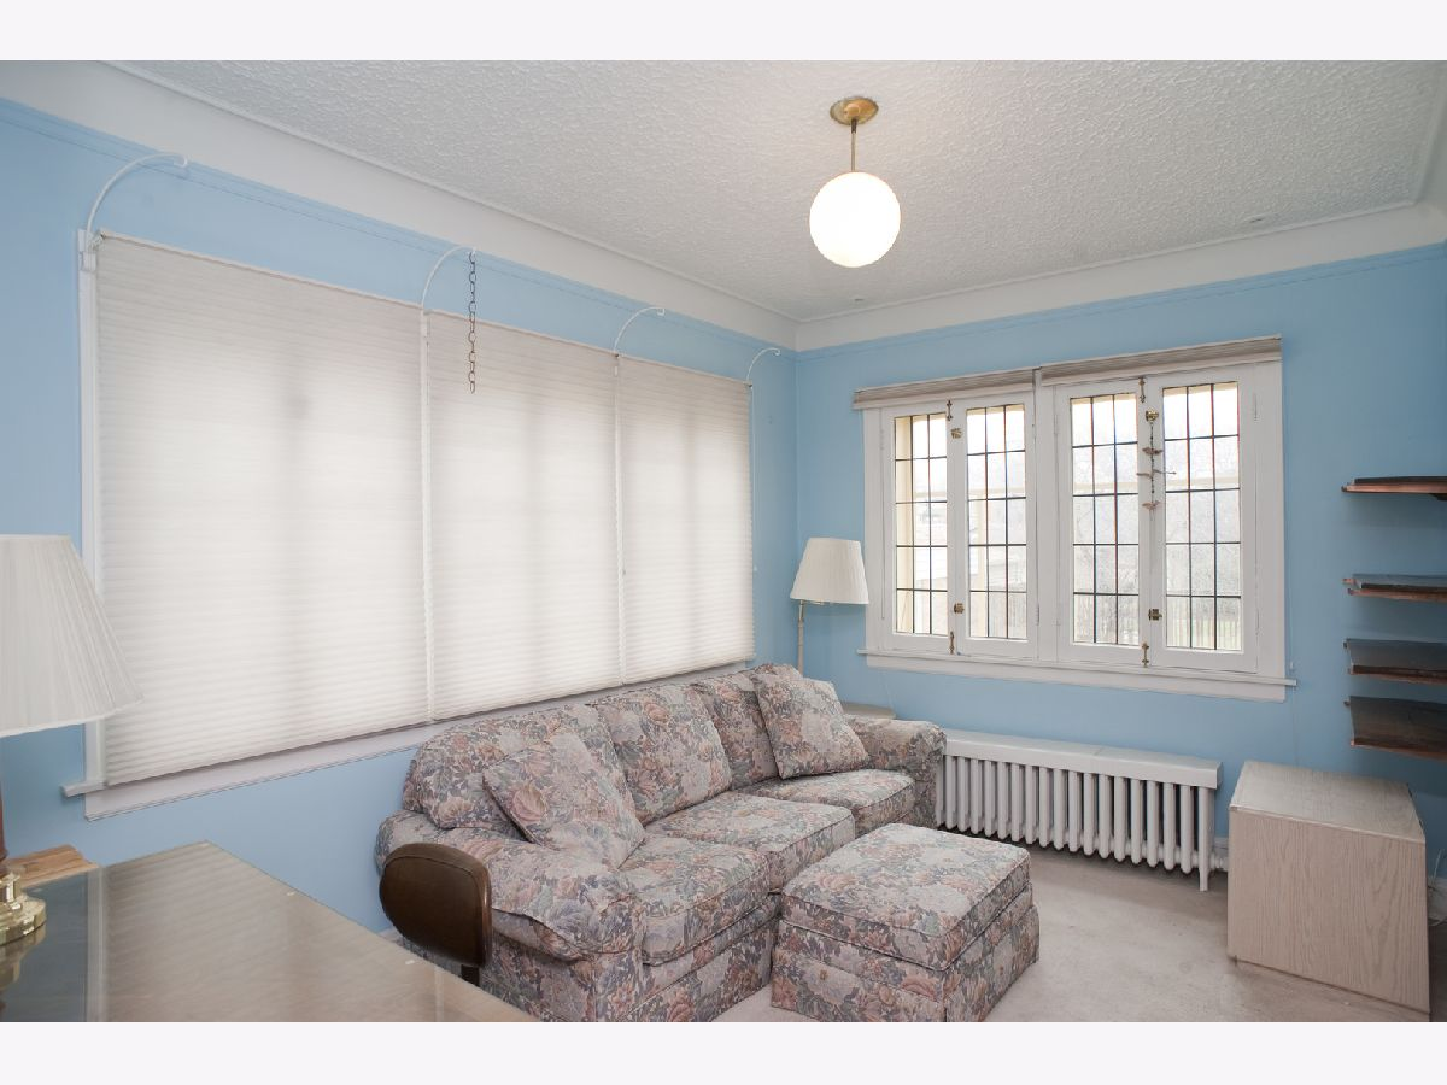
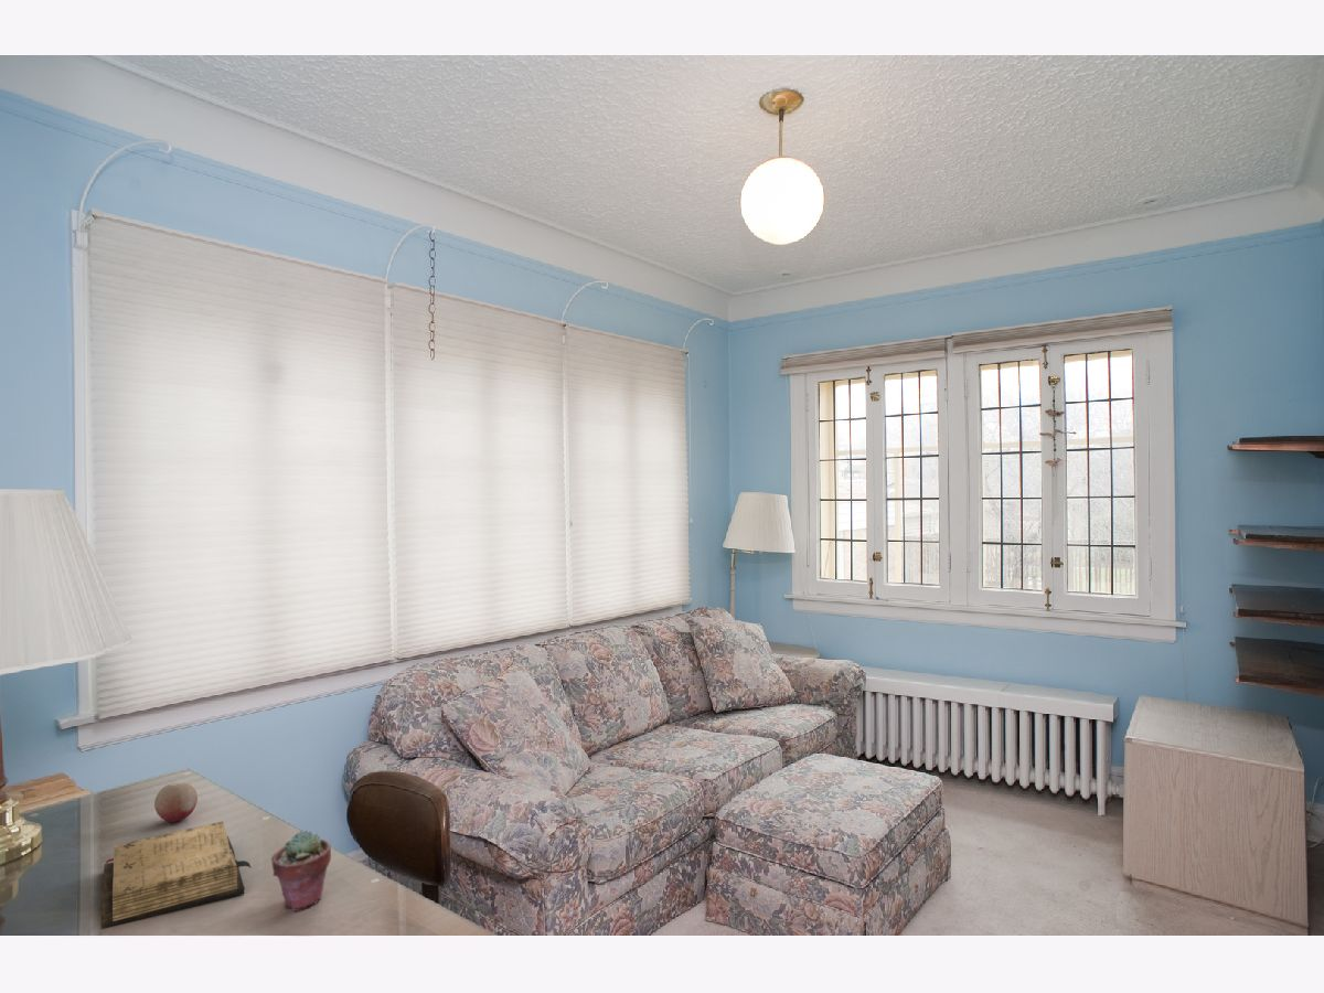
+ potted succulent [270,829,332,912]
+ fruit [153,781,199,823]
+ diary [100,821,253,930]
